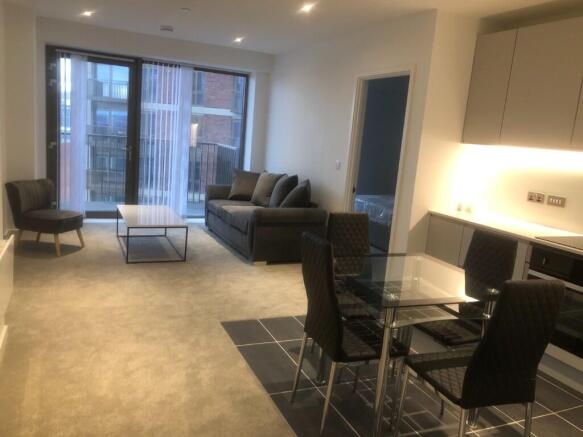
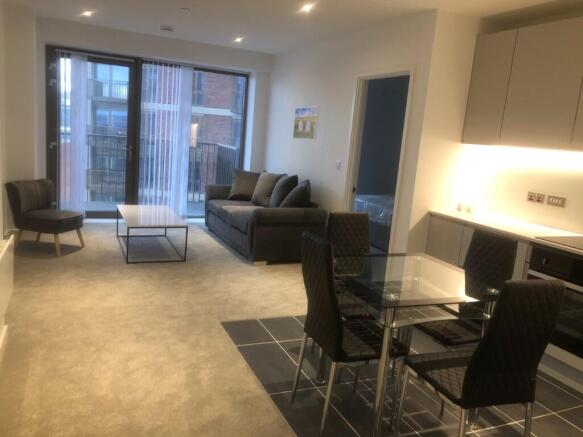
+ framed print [292,106,320,141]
